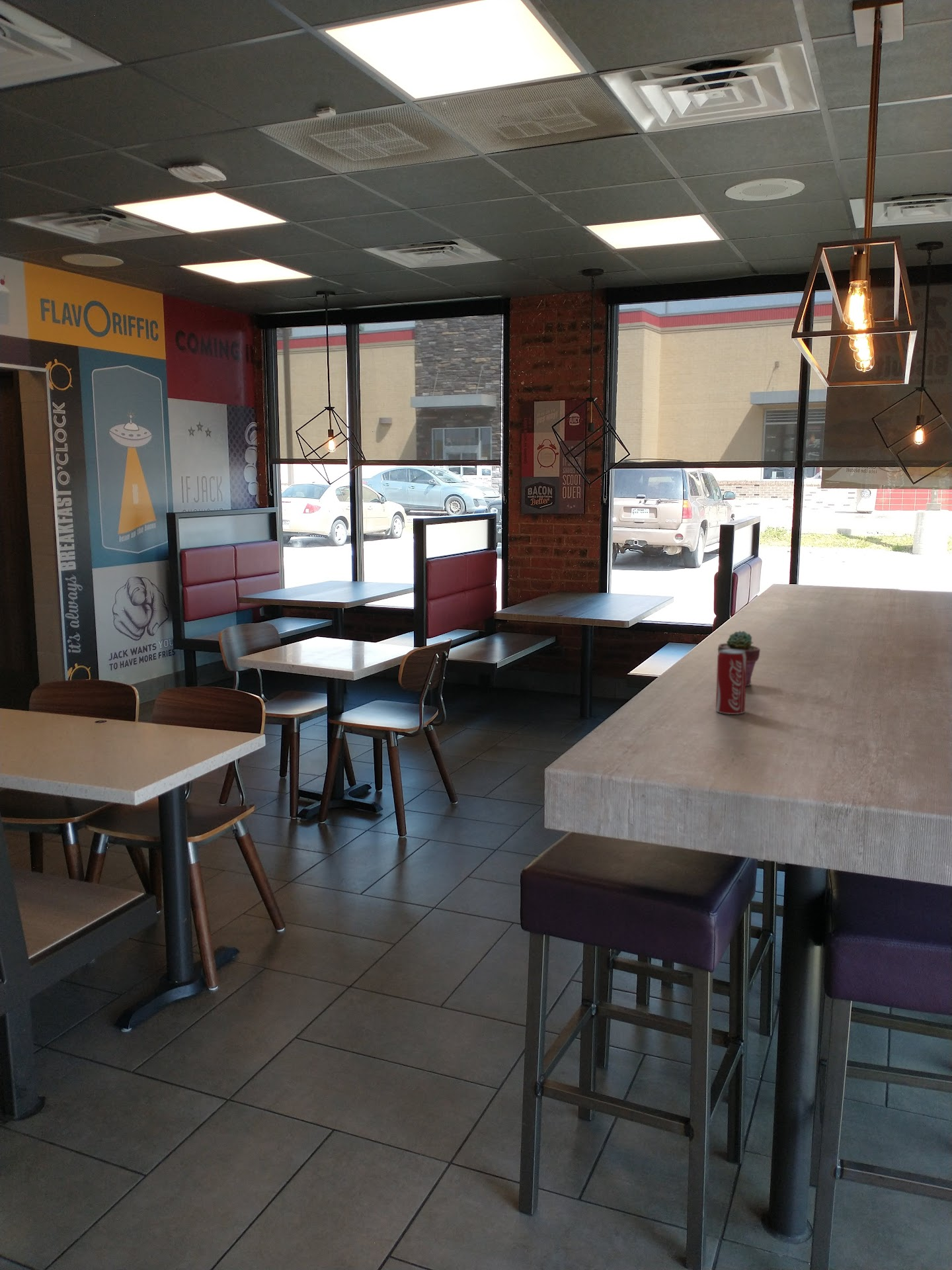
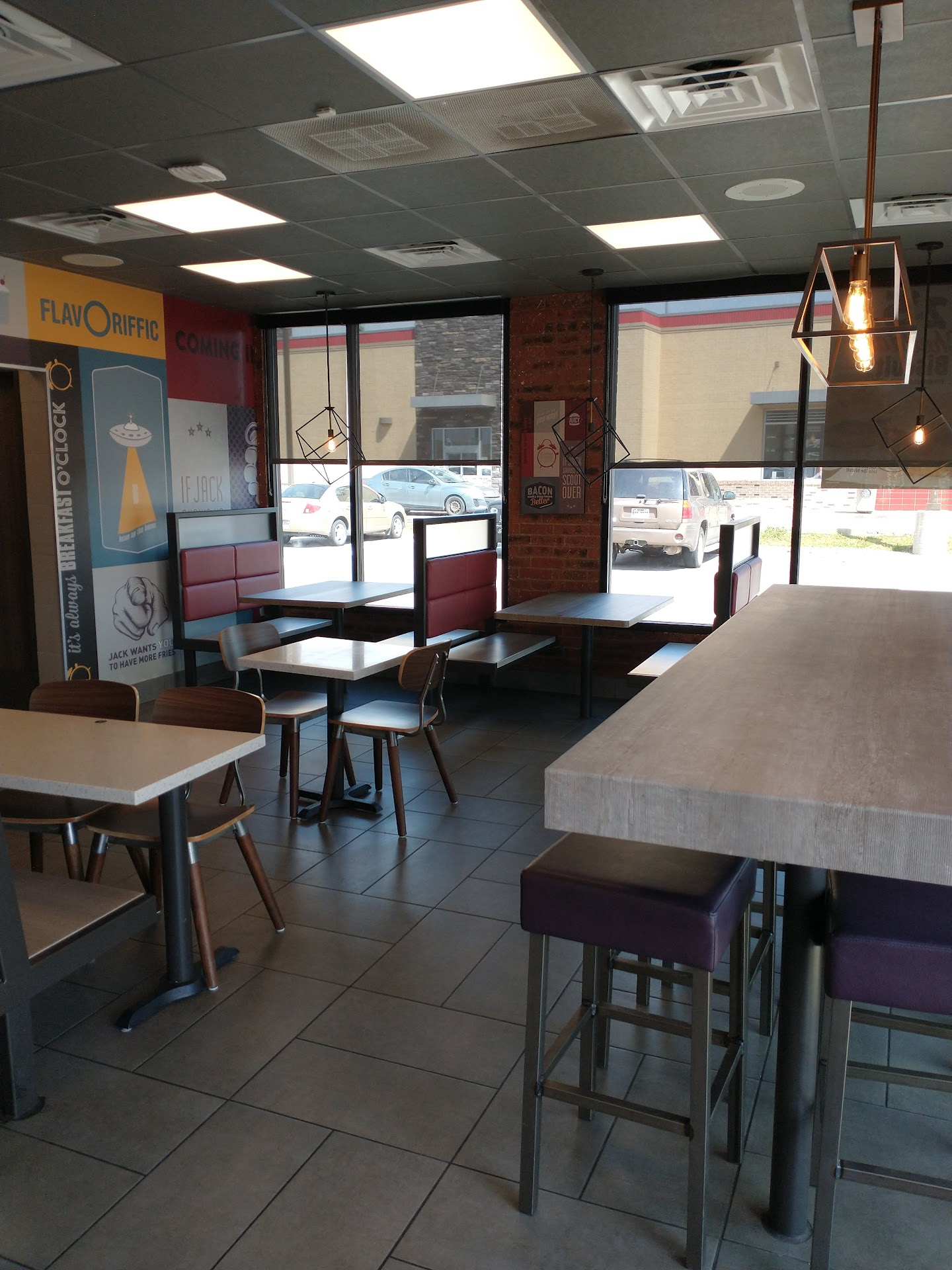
- beverage can [715,649,747,715]
- potted succulent [717,630,761,687]
